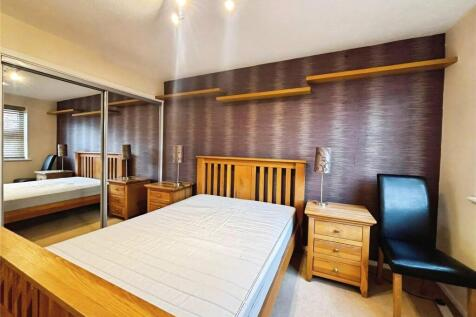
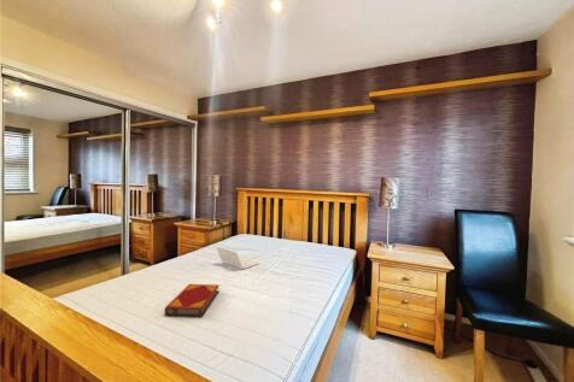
+ hardback book [163,283,221,318]
+ laptop [213,245,259,270]
